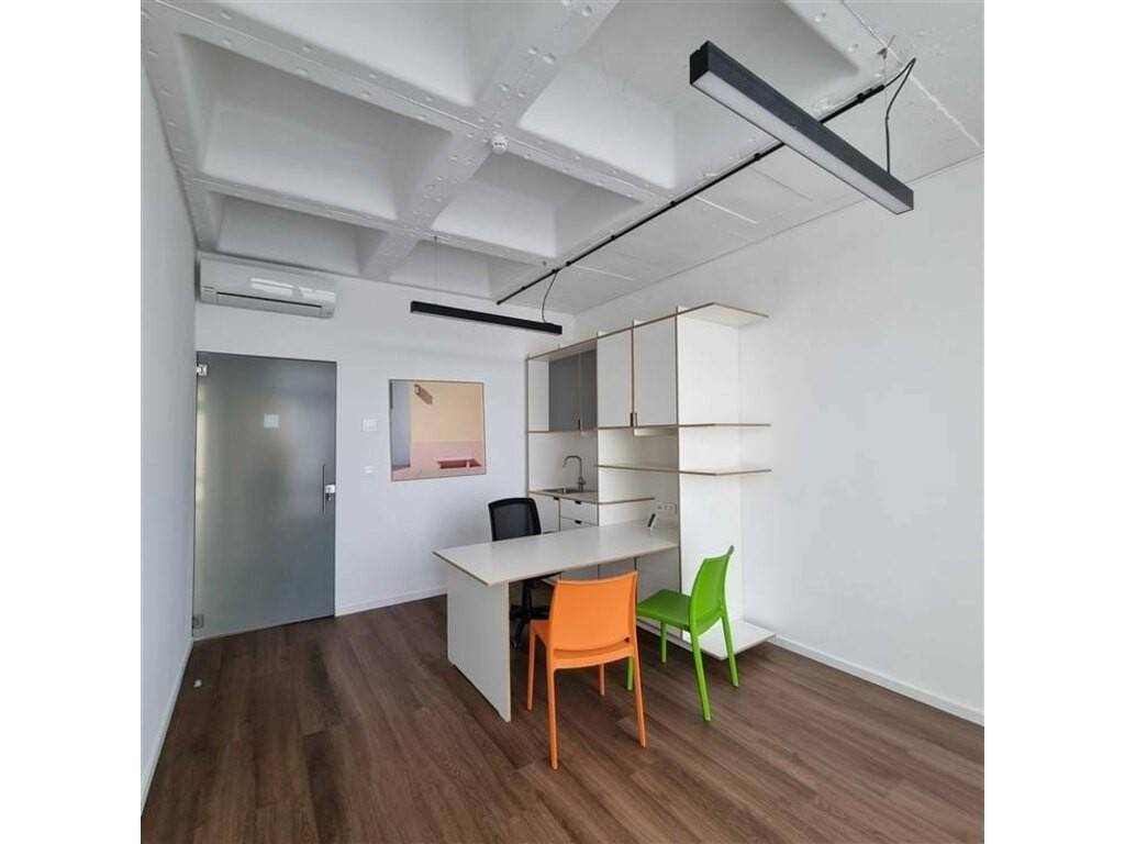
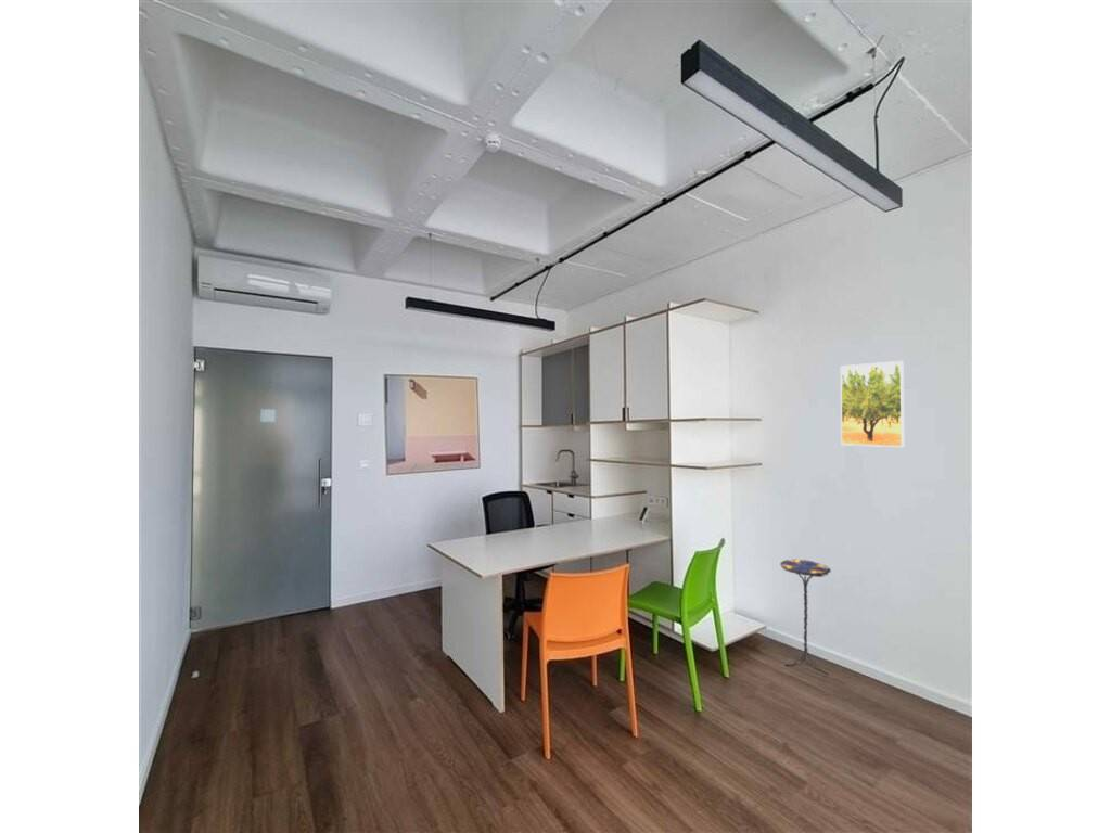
+ side table [779,559,832,676]
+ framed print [840,360,905,448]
